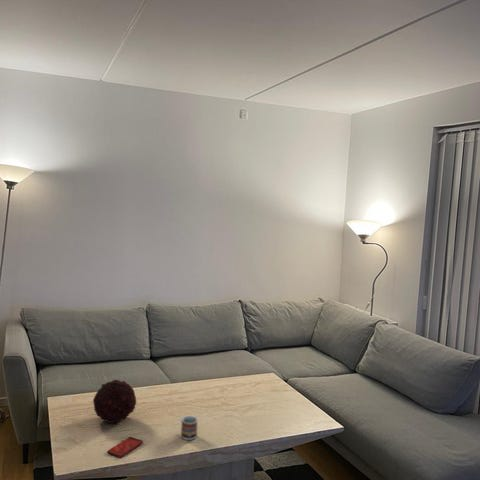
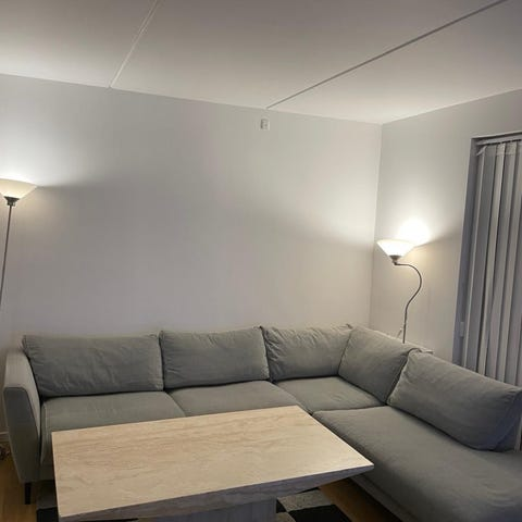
- decorative orb [92,379,137,424]
- smartphone [106,436,144,459]
- cup [180,415,199,441]
